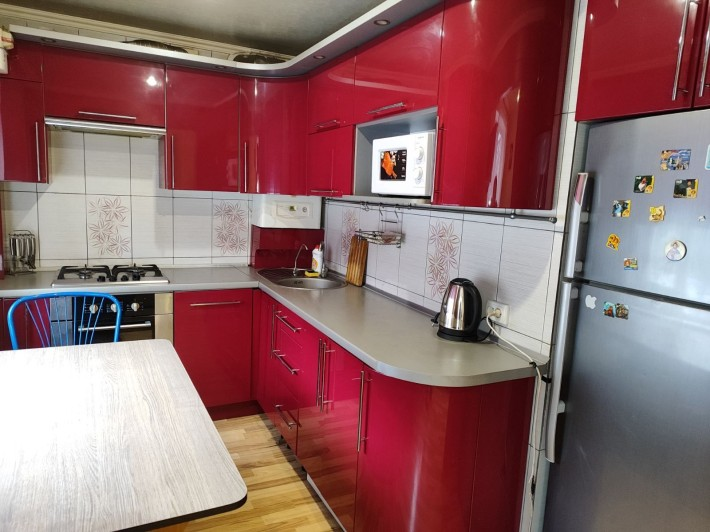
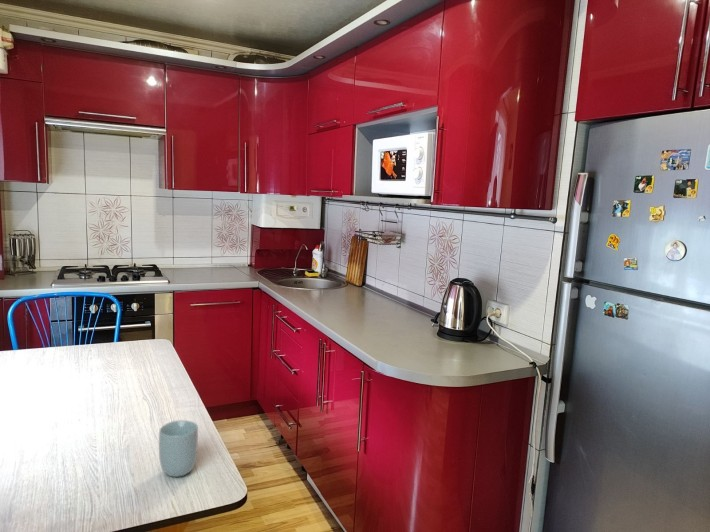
+ cup [158,419,199,478]
